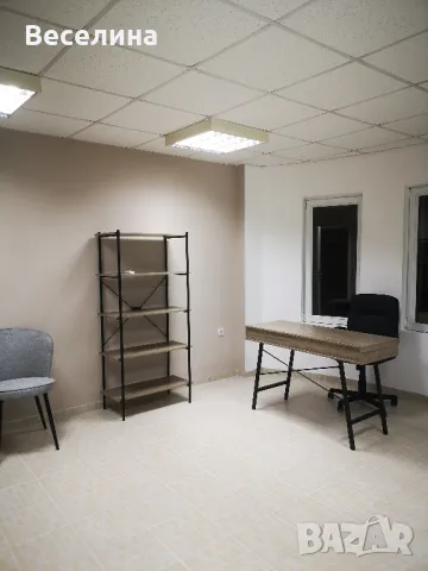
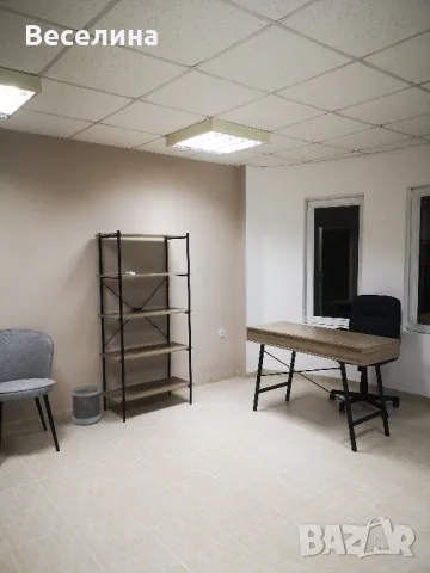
+ wastebasket [70,384,103,426]
